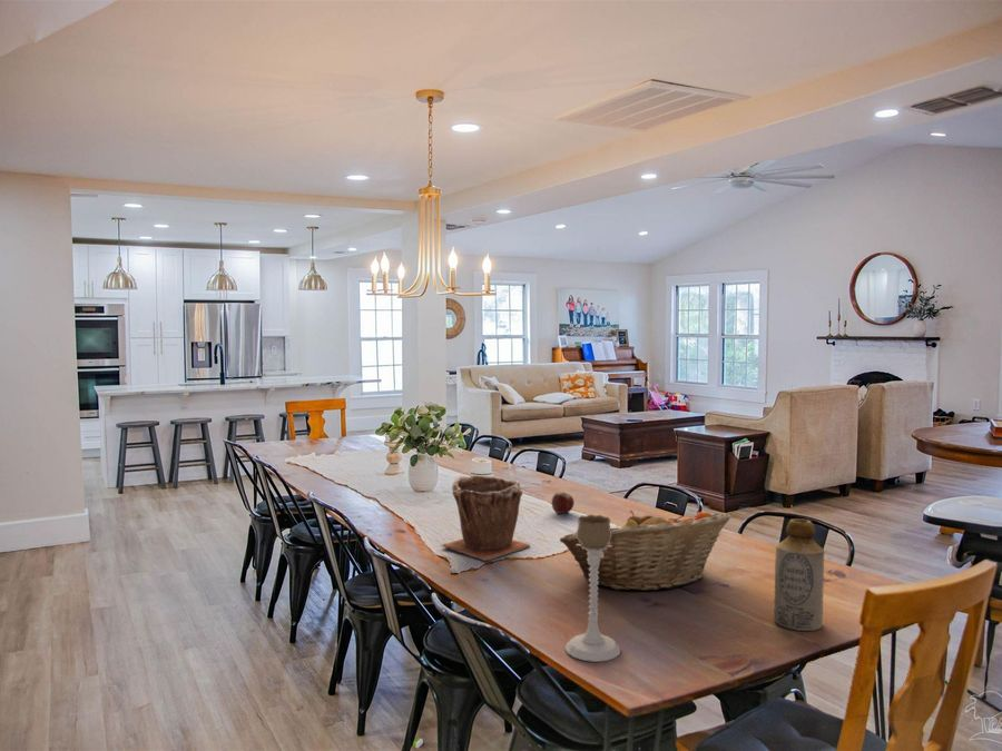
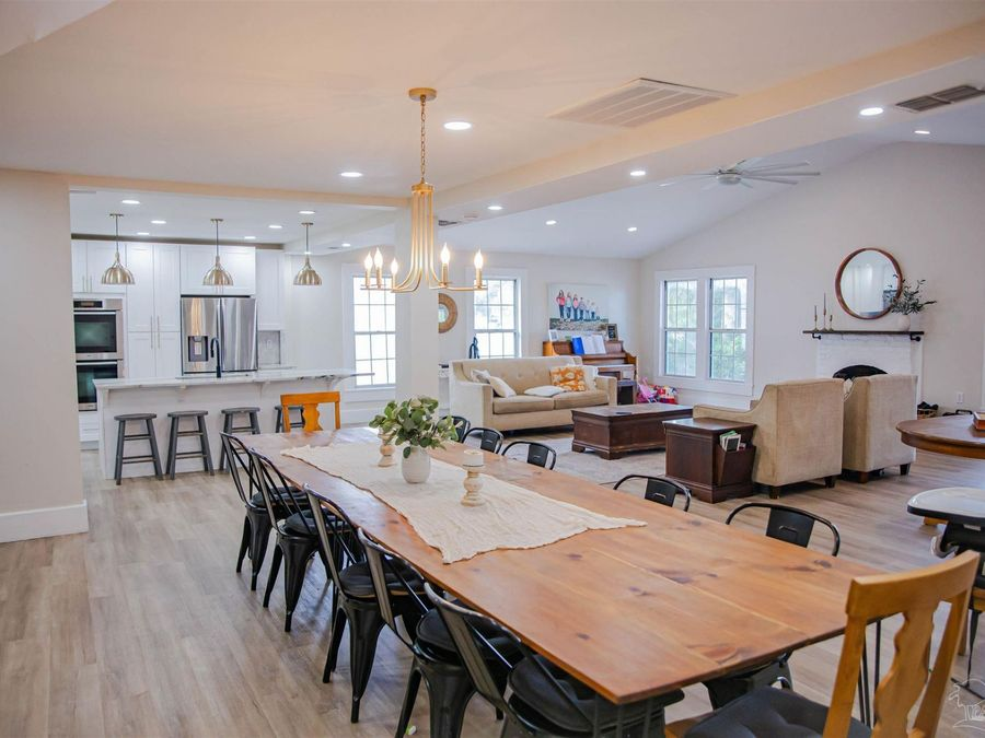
- candle holder [564,514,621,663]
- bottle [773,517,825,632]
- plant pot [441,475,531,562]
- fruit basket [559,508,731,592]
- apple [551,491,576,515]
